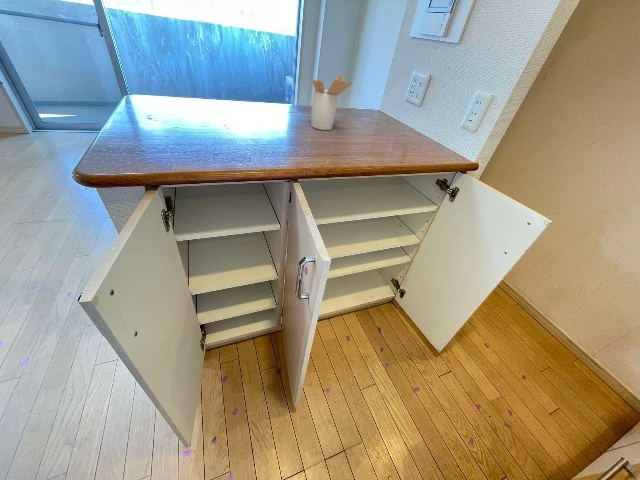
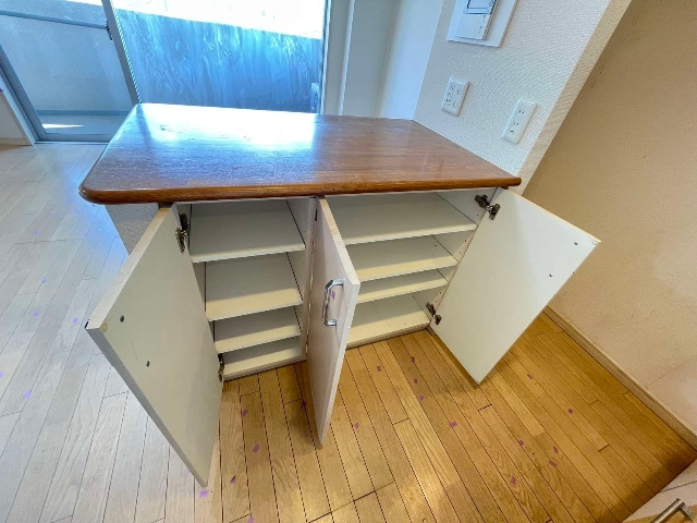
- utensil holder [310,73,354,131]
